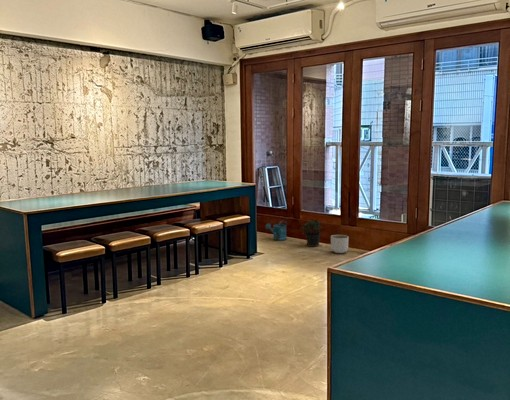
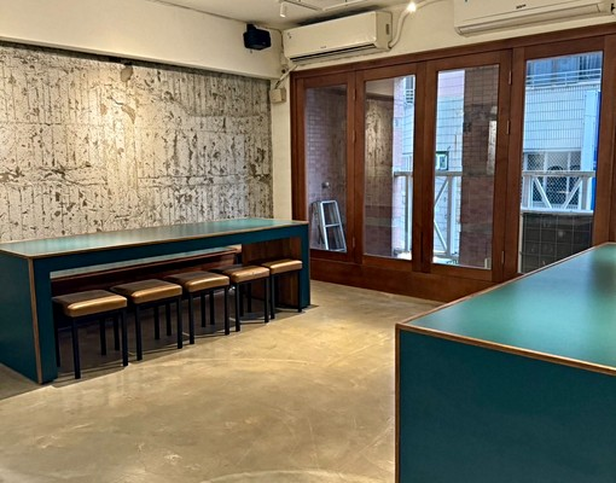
- planter [330,234,350,254]
- watering can [265,220,288,242]
- potted plant [299,218,324,248]
